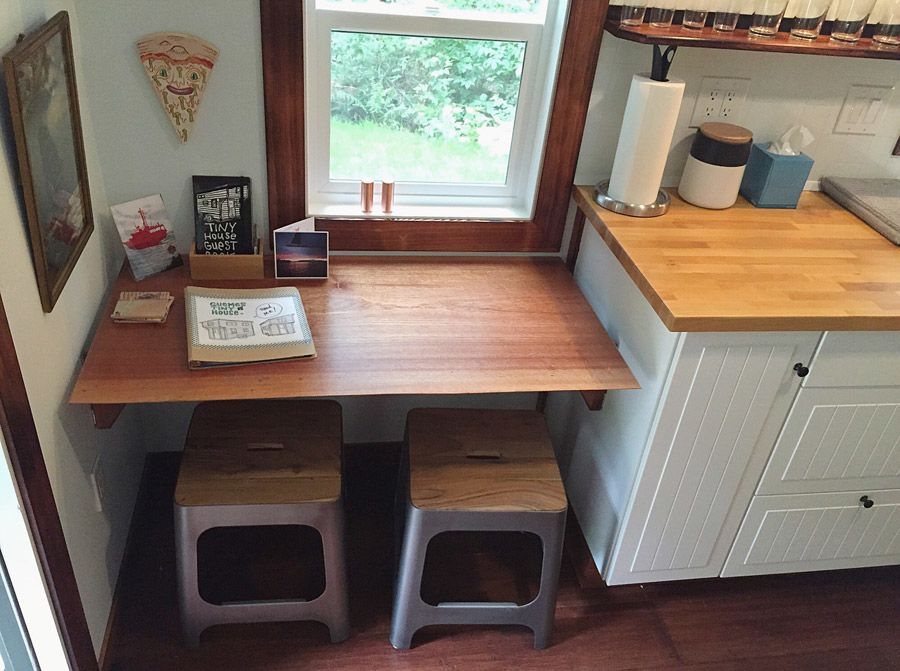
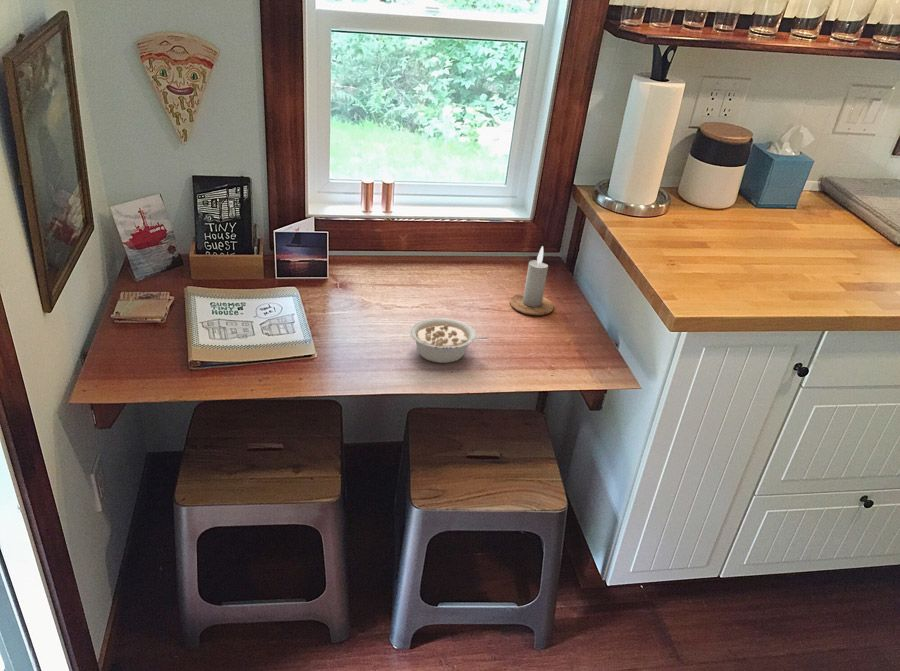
+ candle [509,245,555,316]
+ legume [409,317,489,364]
